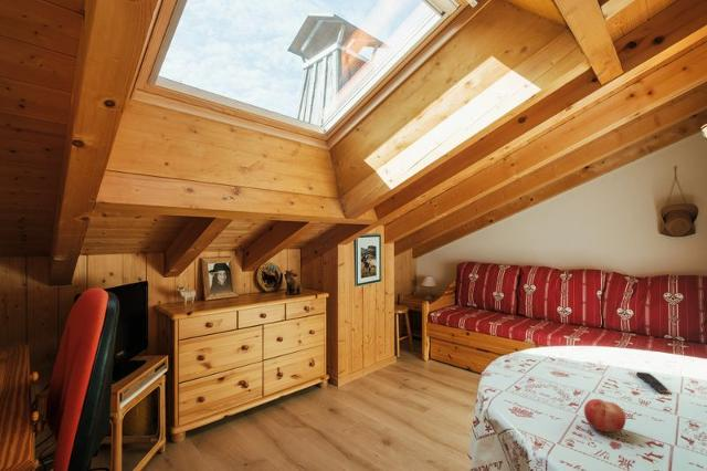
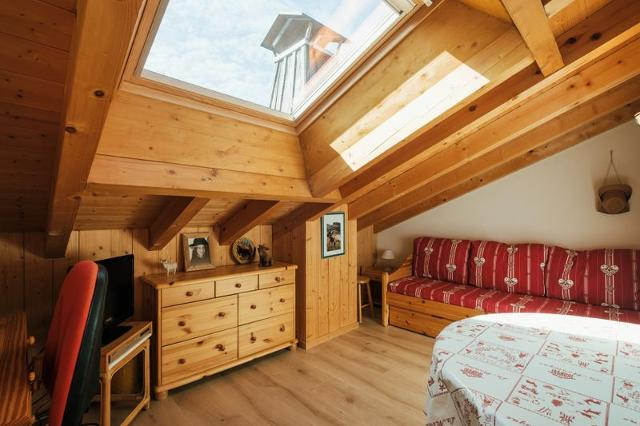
- fruit [583,398,626,433]
- remote control [635,371,668,394]
